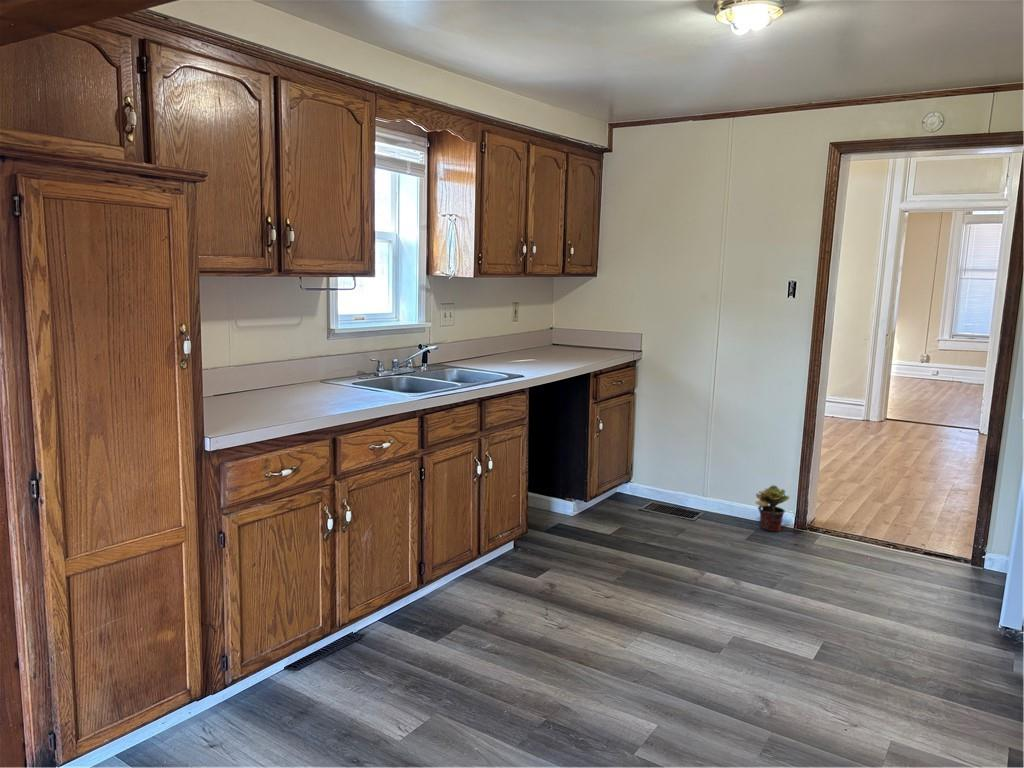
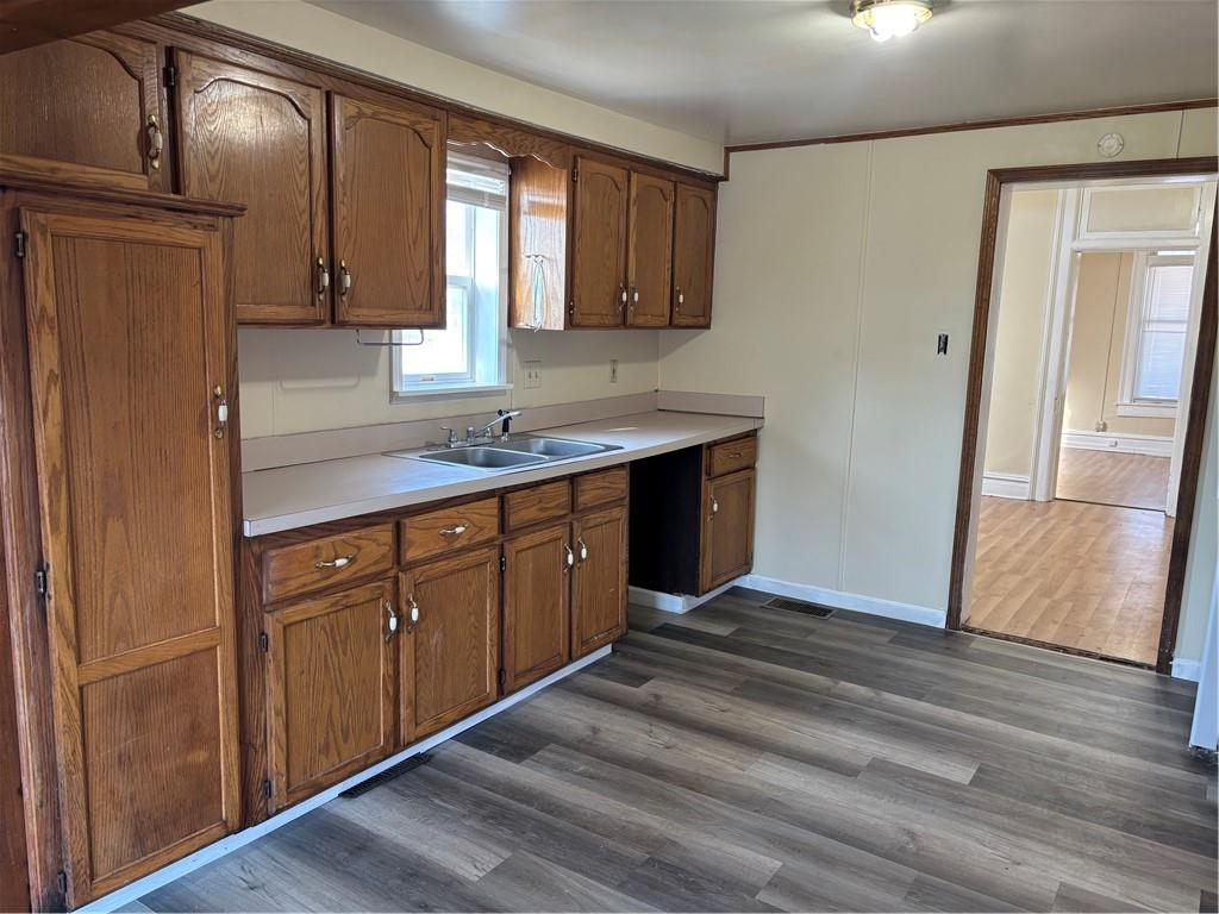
- potted plant [755,484,790,532]
